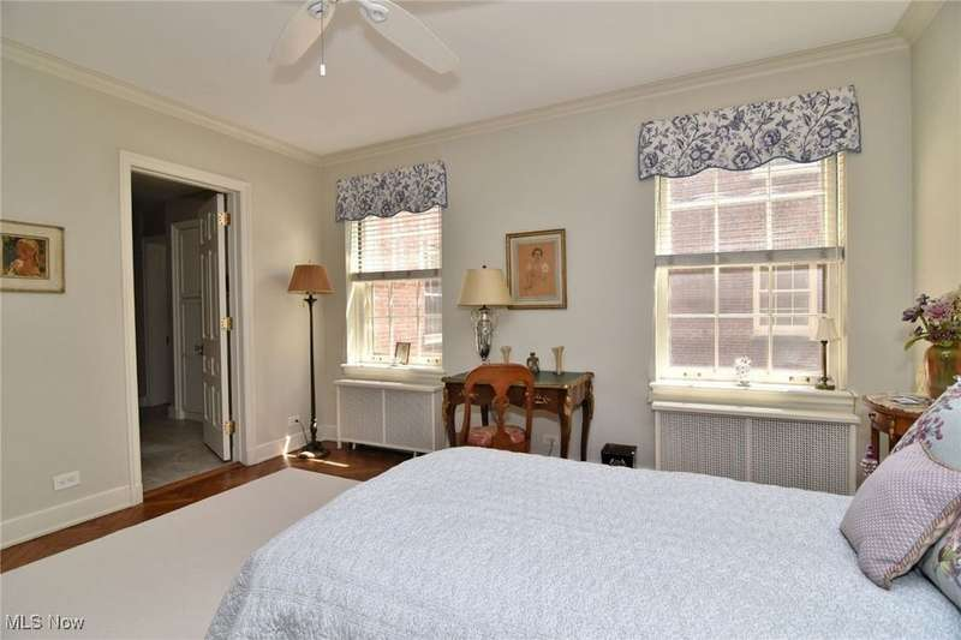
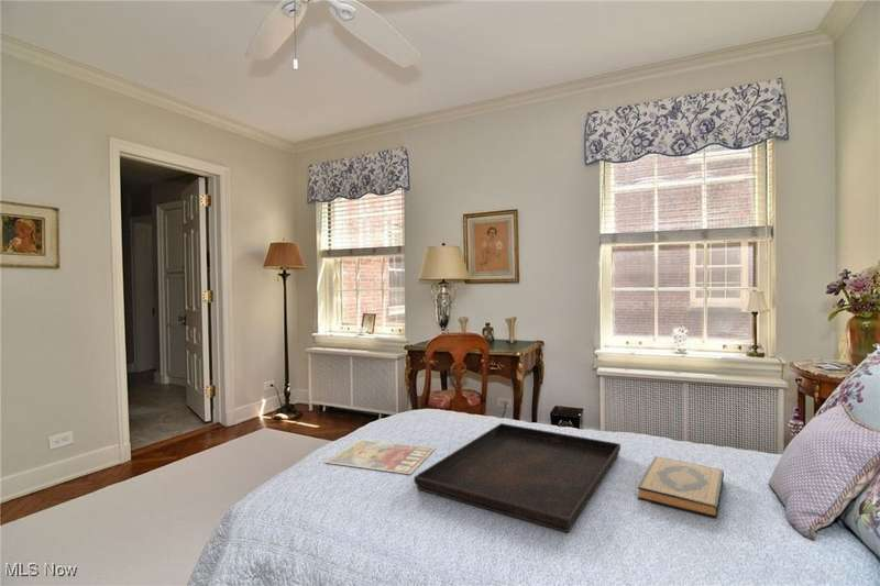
+ hardback book [637,455,725,519]
+ serving tray [413,422,622,533]
+ magazine [323,439,437,475]
